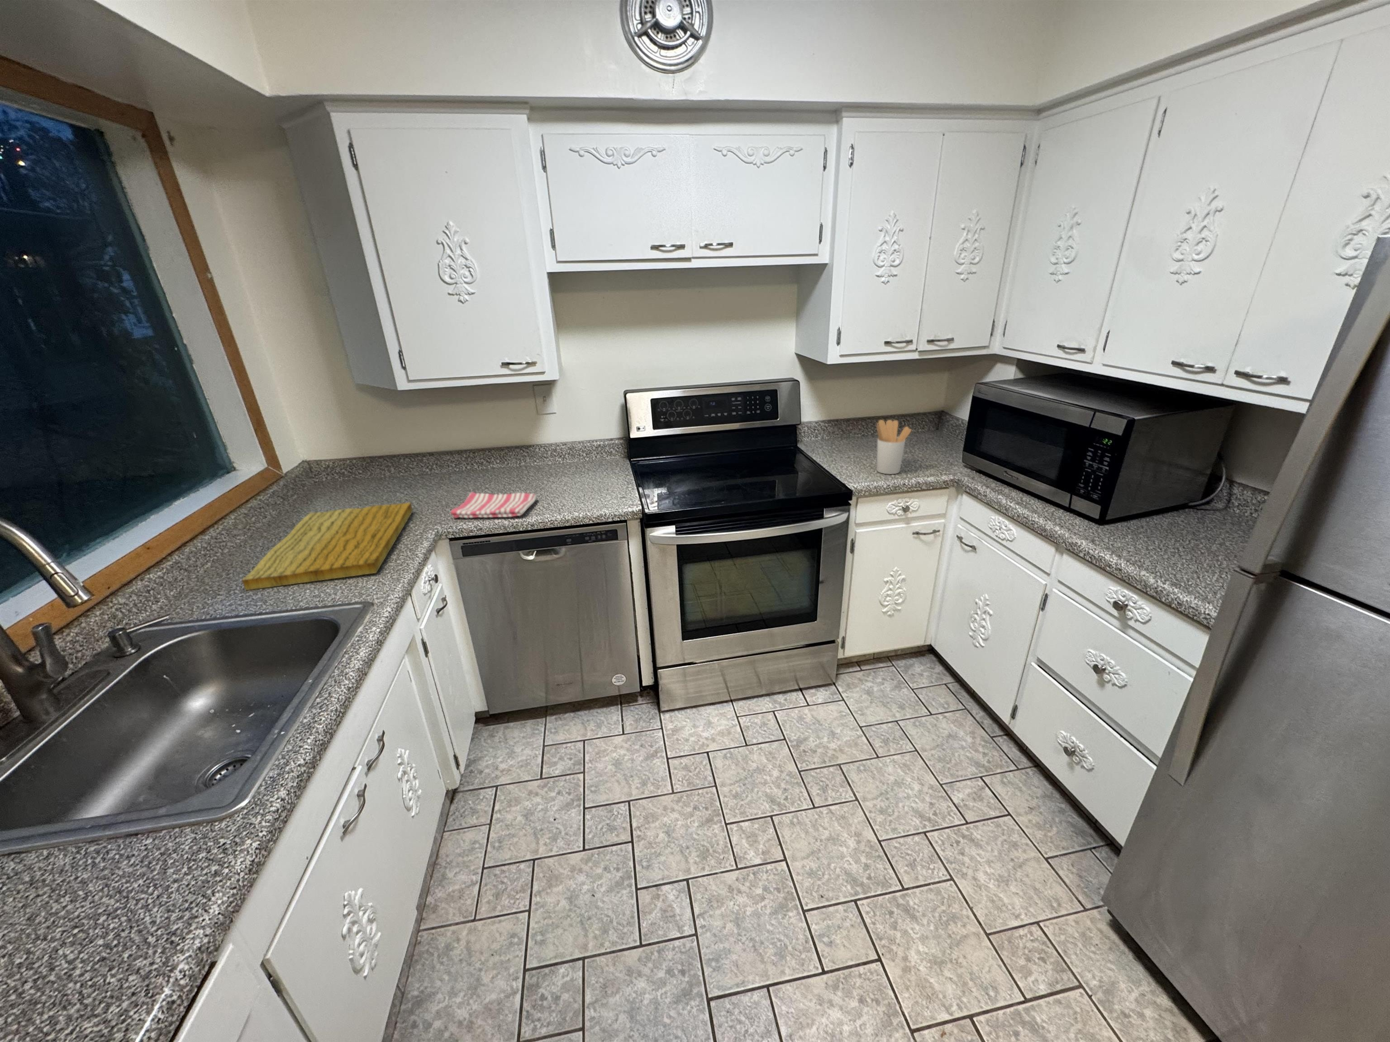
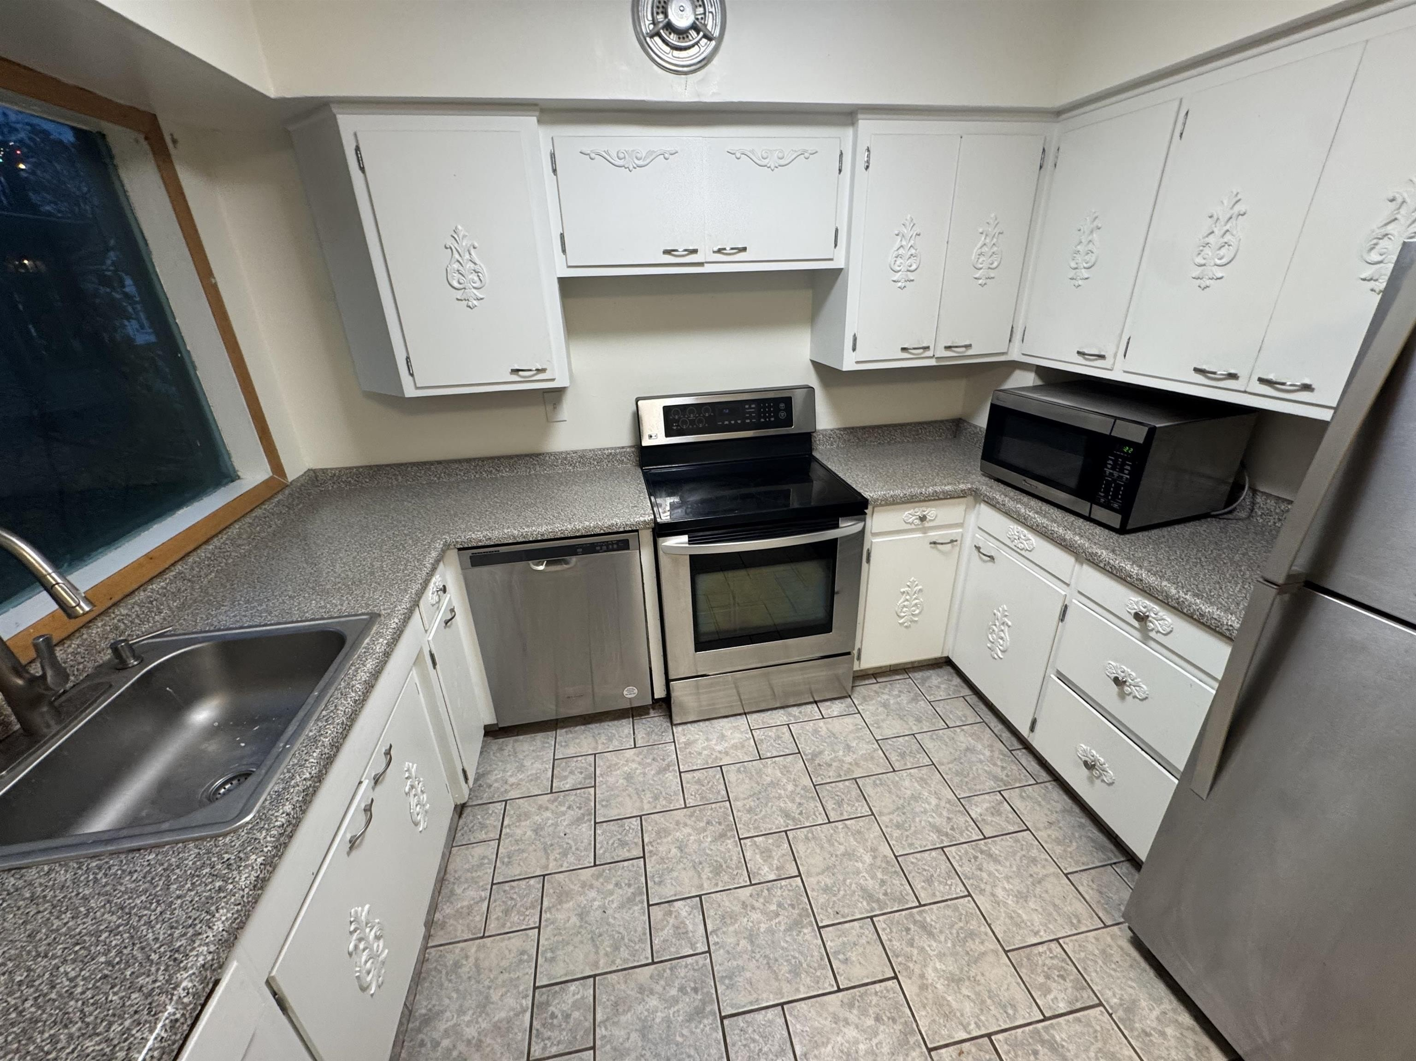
- utensil holder [877,419,912,475]
- dish towel [450,491,537,519]
- cutting board [241,502,413,591]
